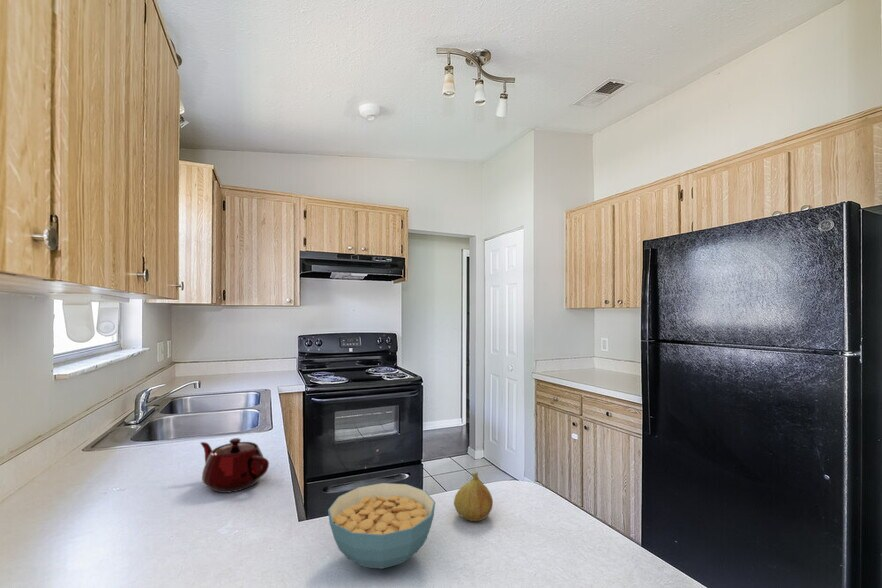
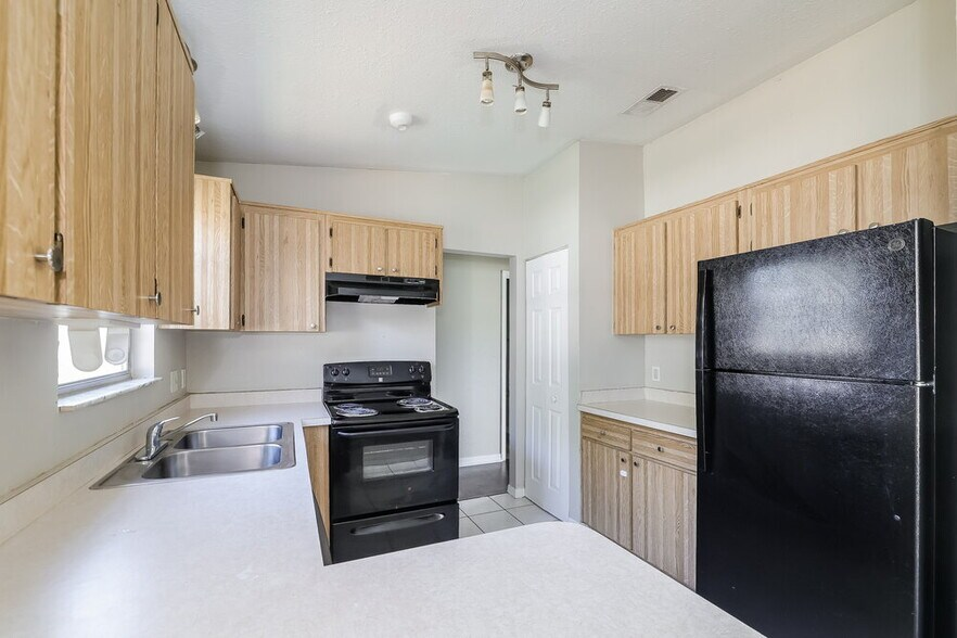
- cereal bowl [327,482,436,570]
- teapot [199,437,270,494]
- fruit [453,471,494,522]
